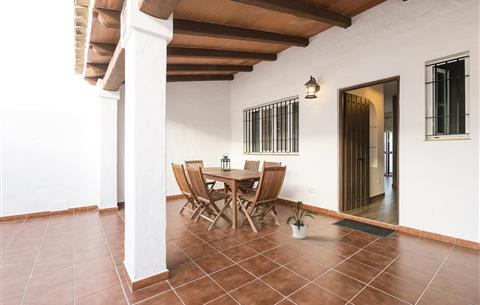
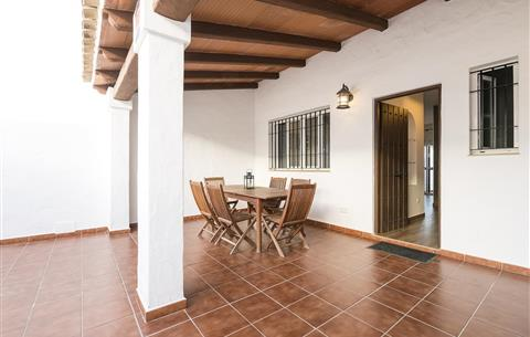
- house plant [285,200,319,240]
